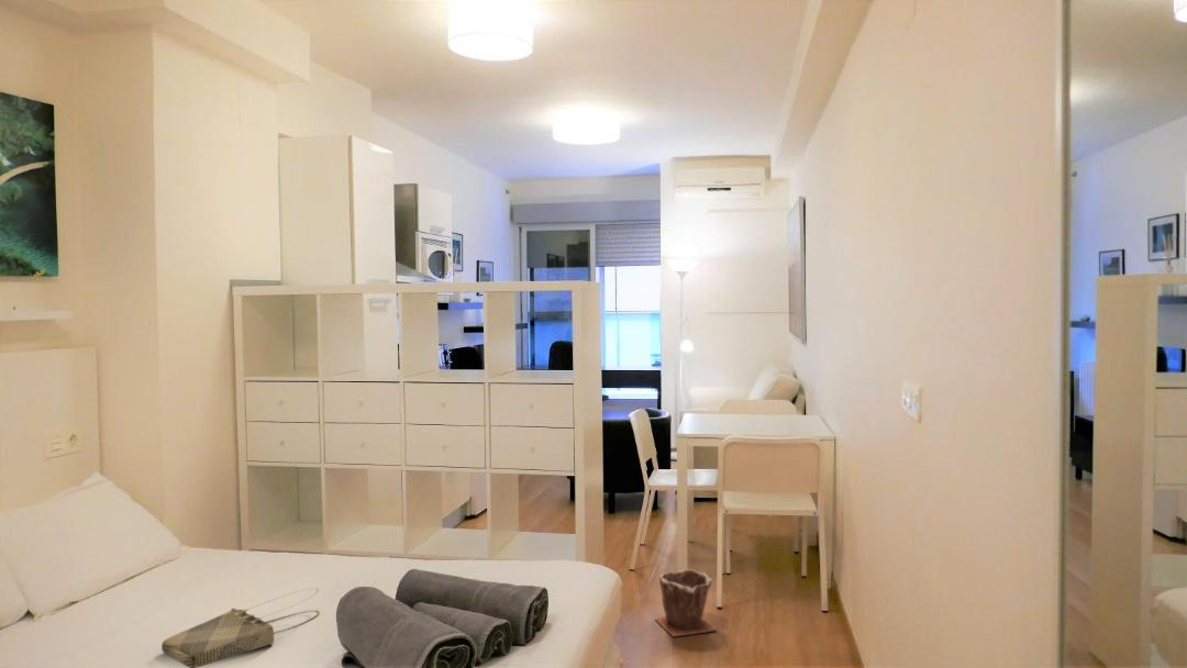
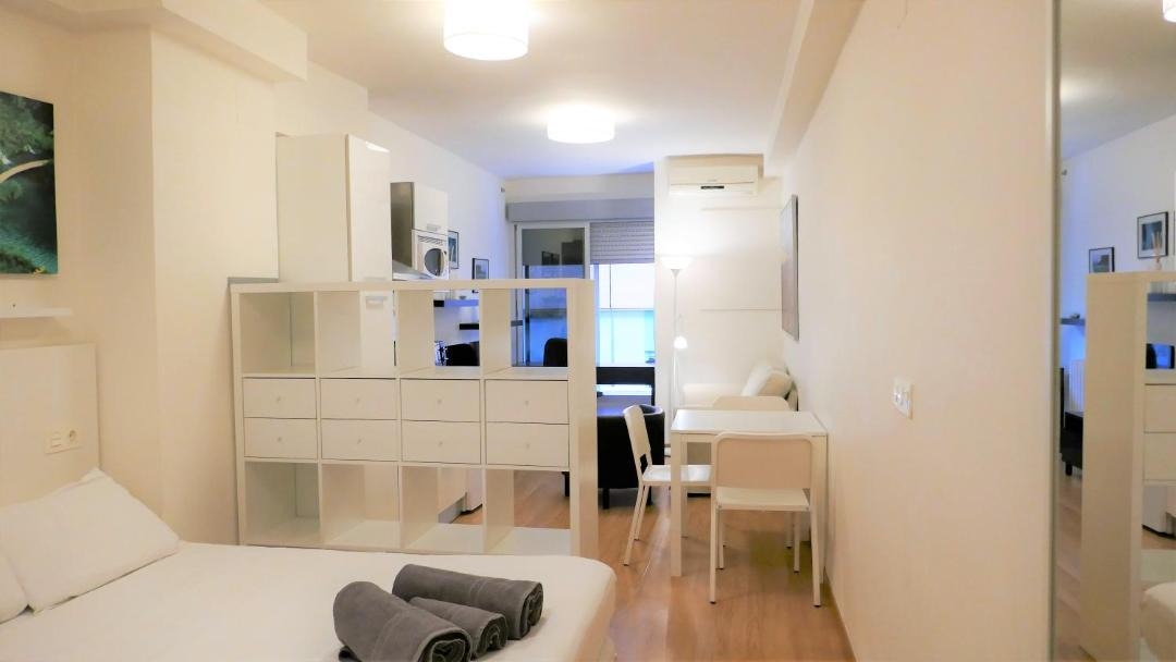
- plant pot [654,568,718,637]
- tote bag [160,587,321,668]
